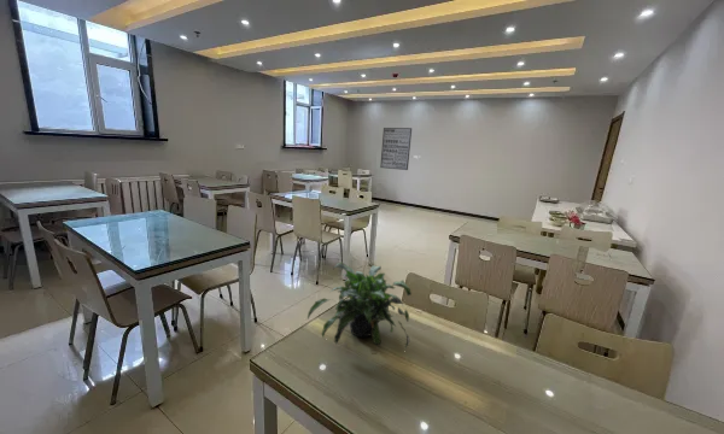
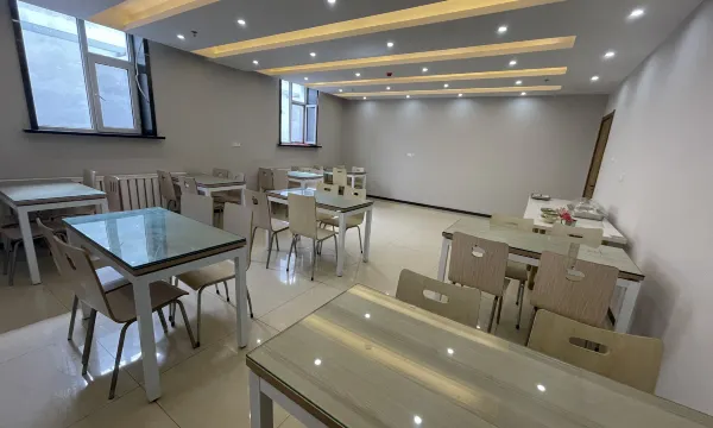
- potted plant [306,262,413,350]
- wall art [379,127,413,171]
